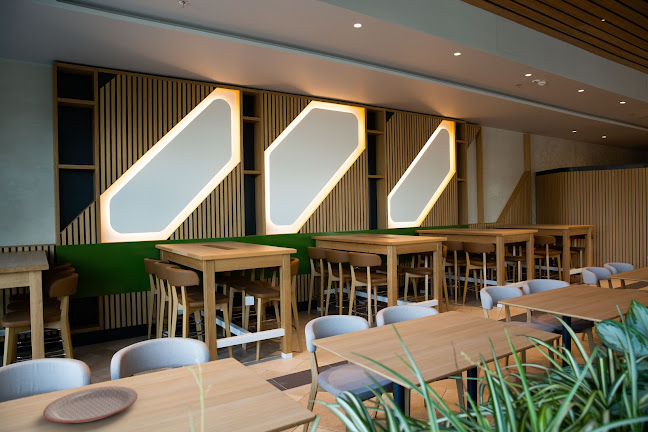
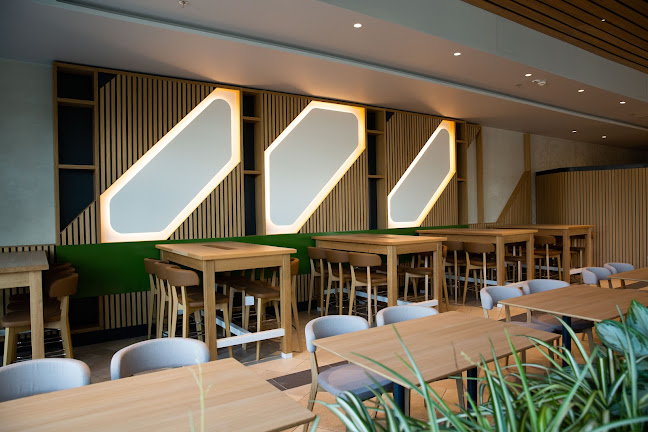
- plate [42,385,139,424]
